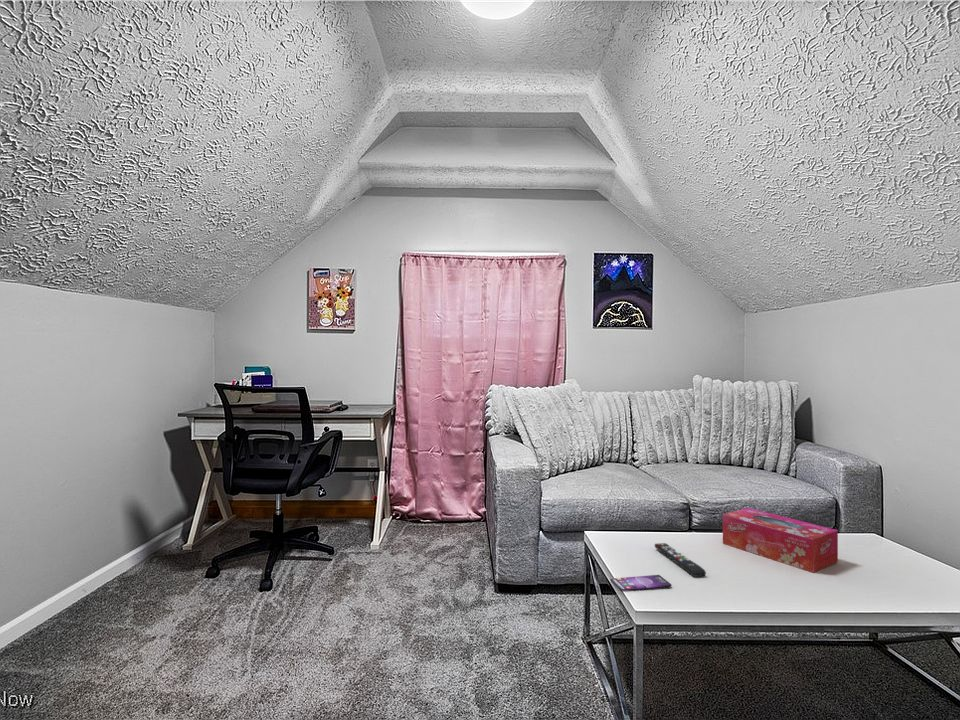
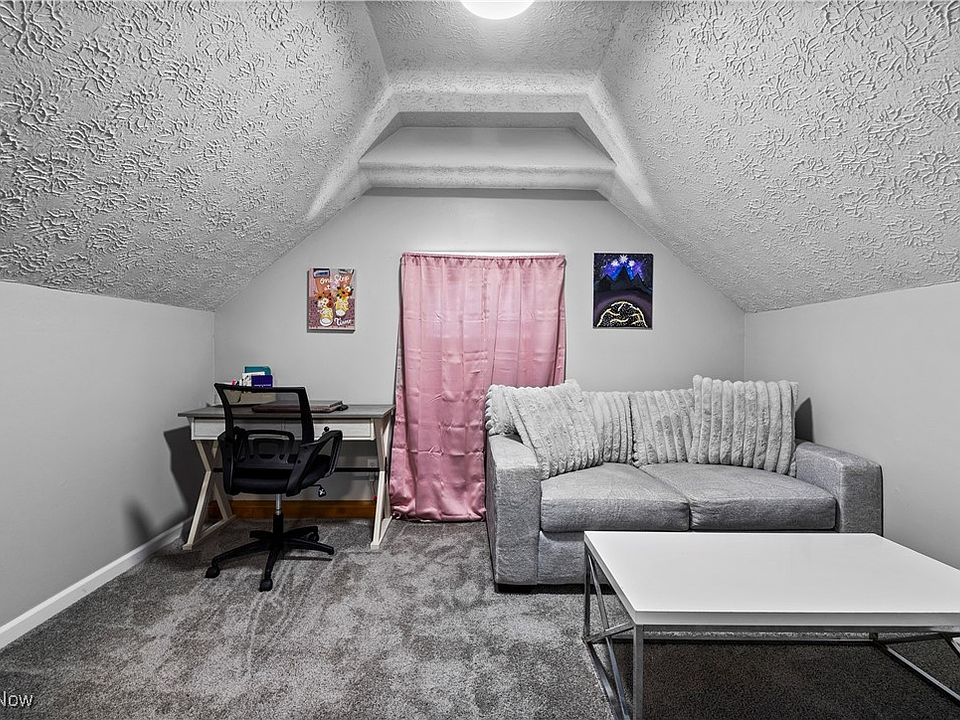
- remote control [654,542,707,578]
- smartphone [609,574,673,592]
- tissue box [722,507,839,574]
